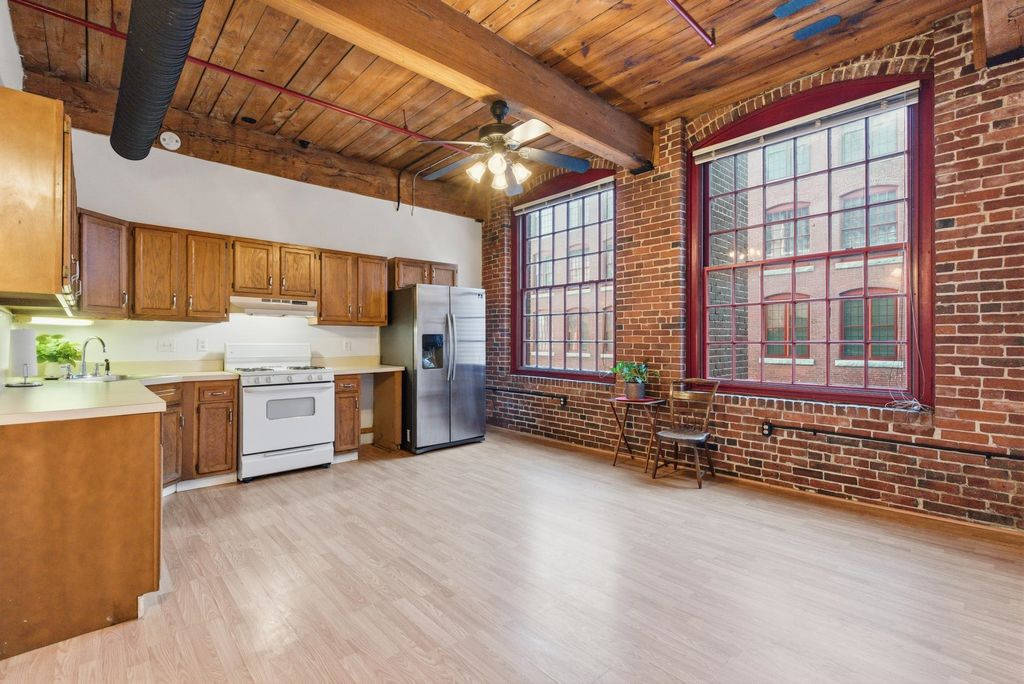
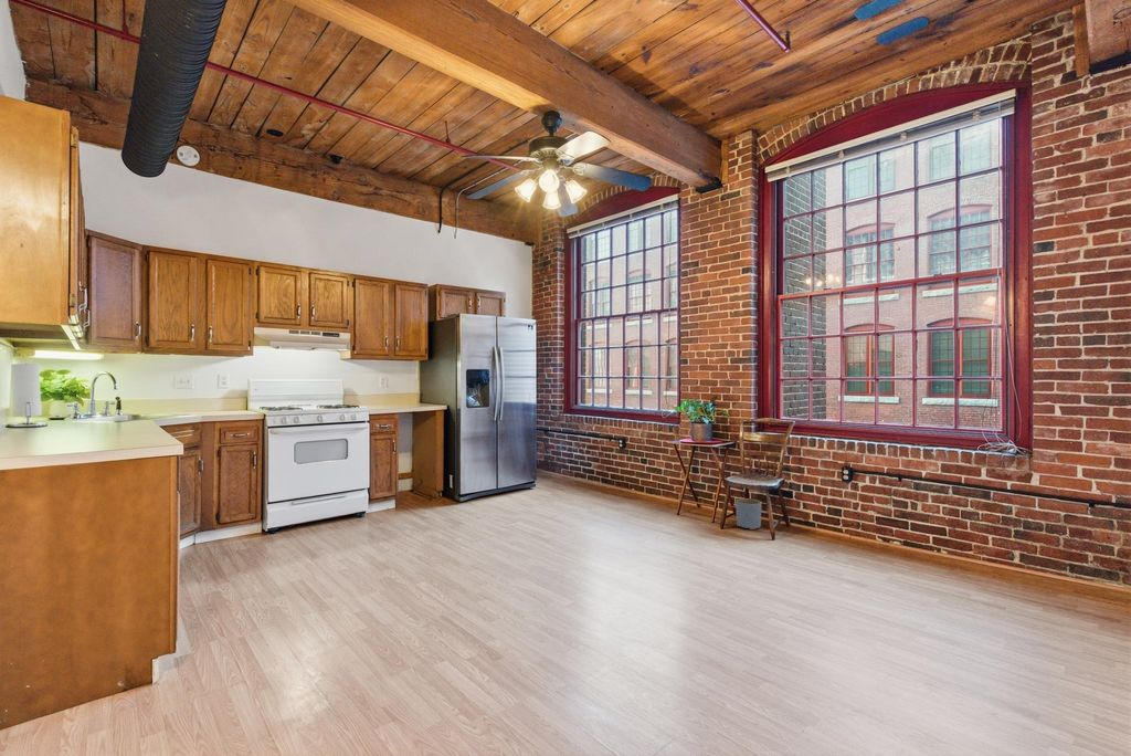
+ planter [734,497,762,531]
